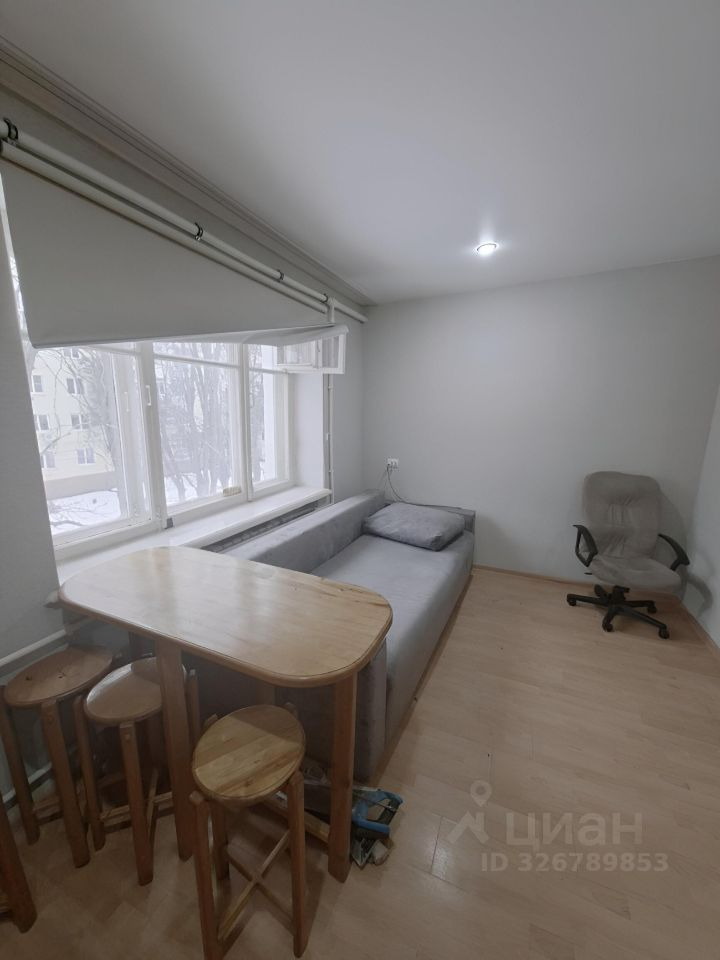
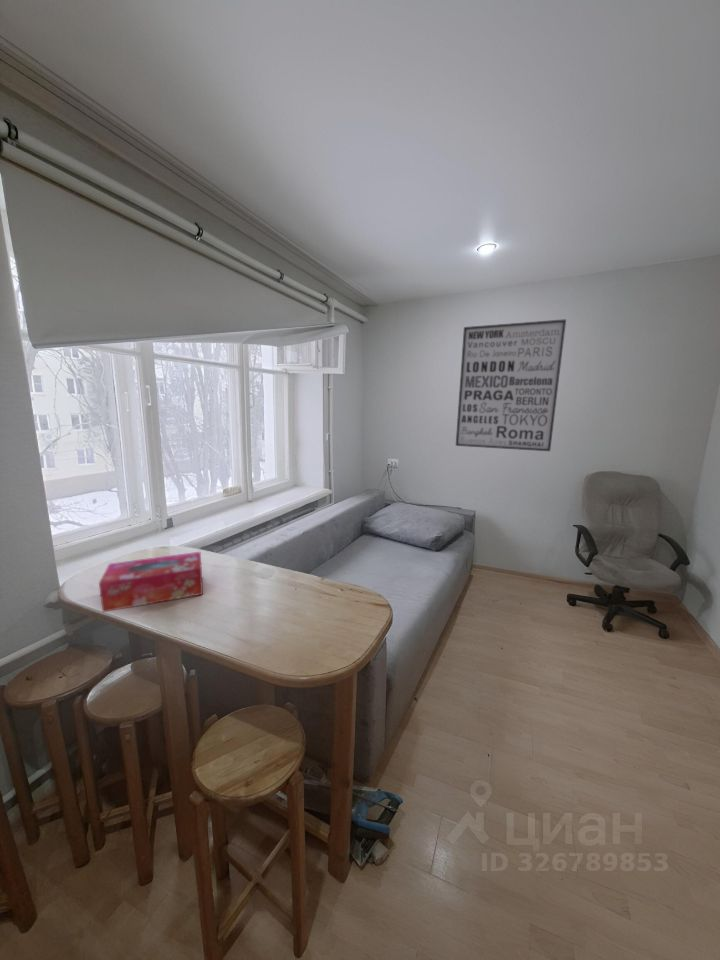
+ wall art [455,318,567,452]
+ tissue box [98,551,204,613]
